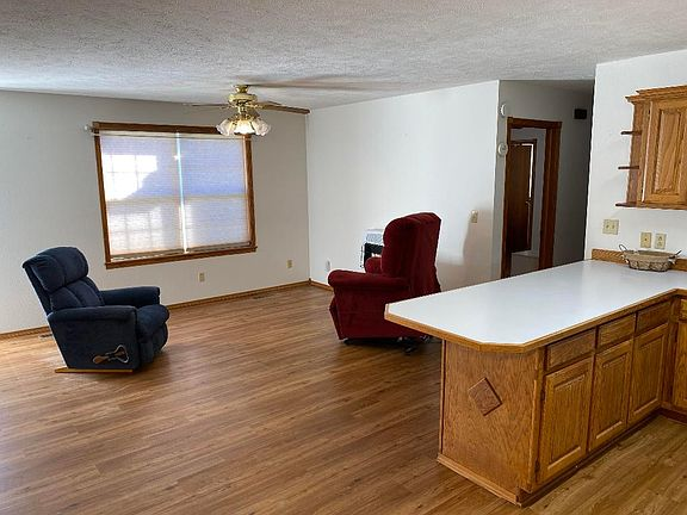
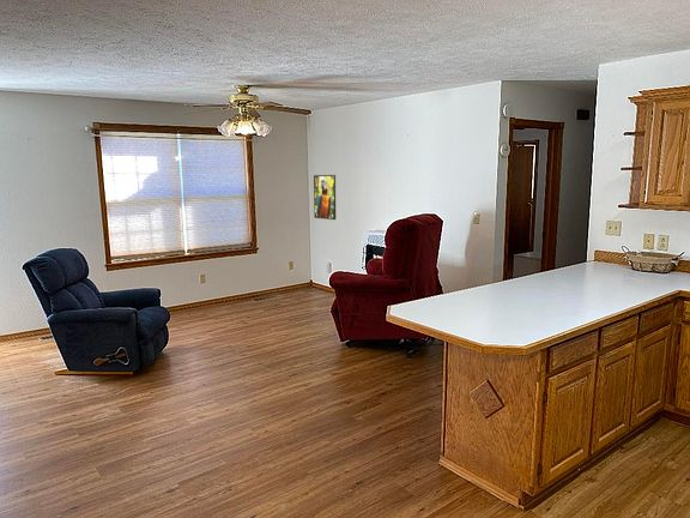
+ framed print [313,174,337,221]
